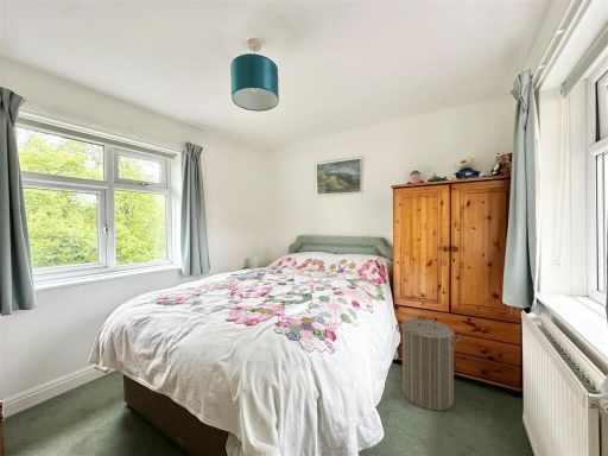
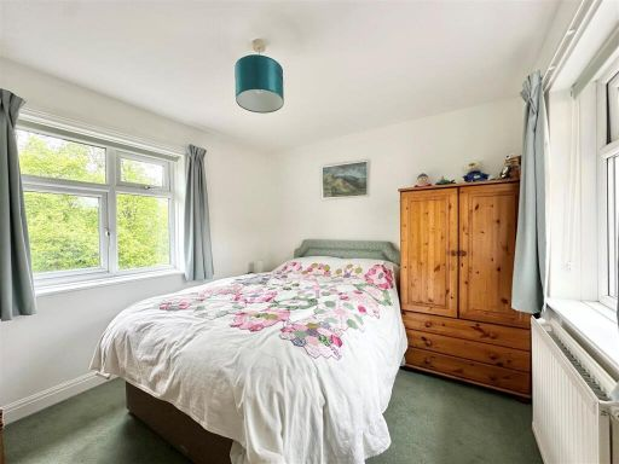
- laundry hamper [394,316,462,412]
